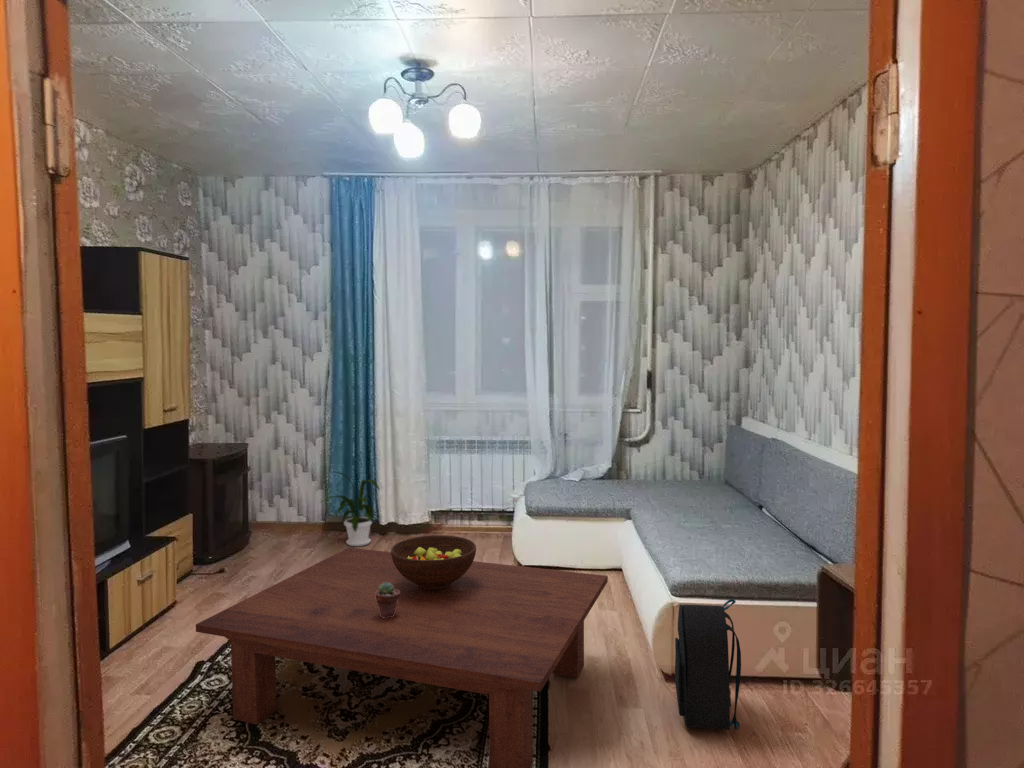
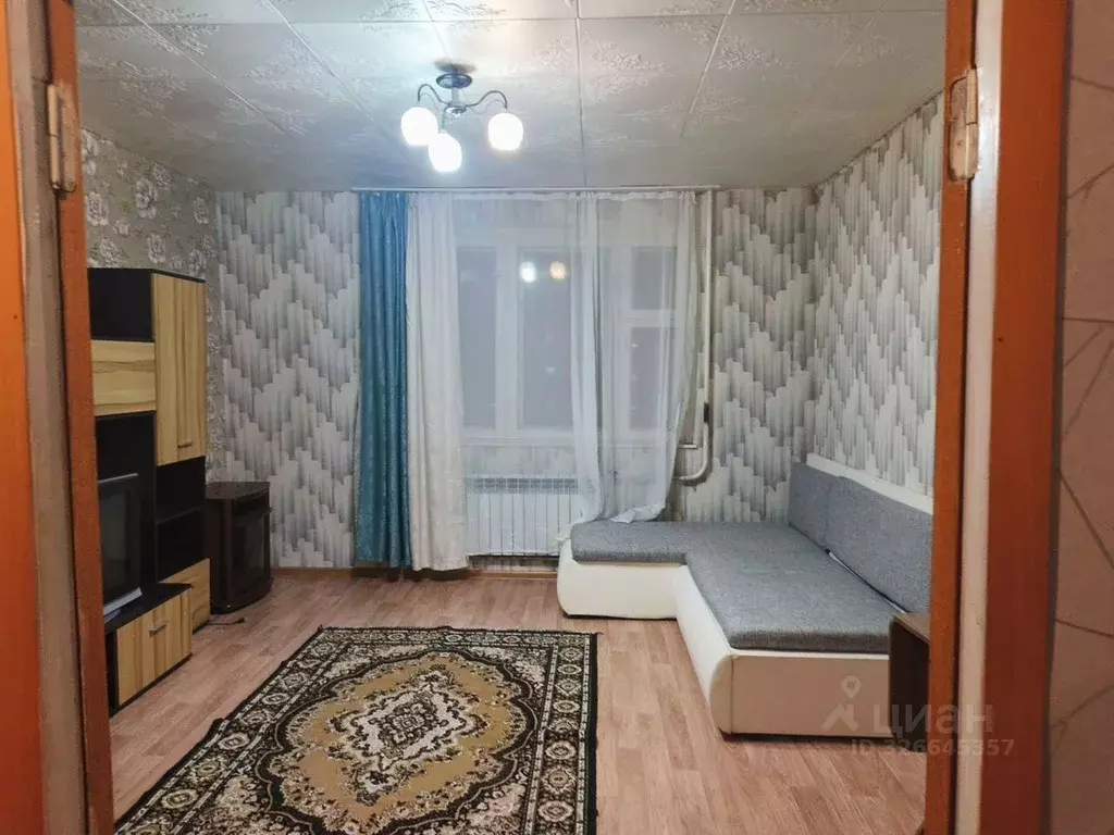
- potted succulent [375,582,400,618]
- fruit bowl [390,534,477,590]
- coffee table [195,547,609,768]
- backpack [674,598,742,731]
- house plant [318,471,381,547]
